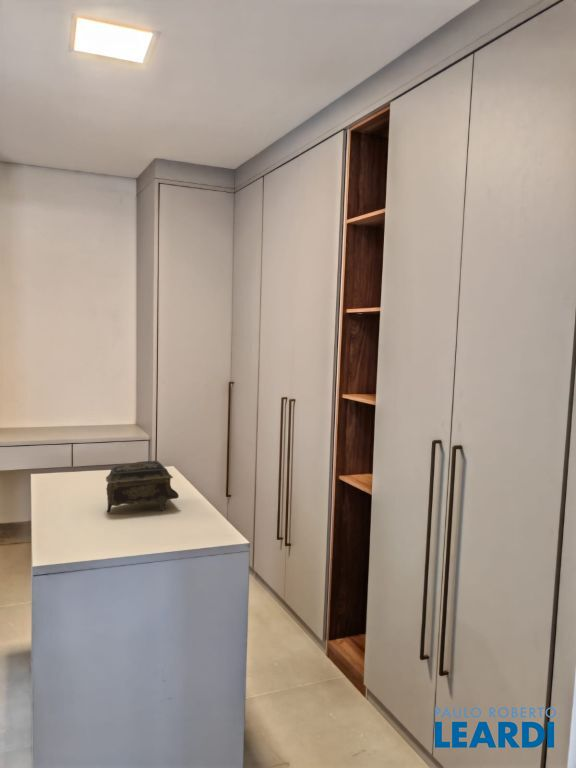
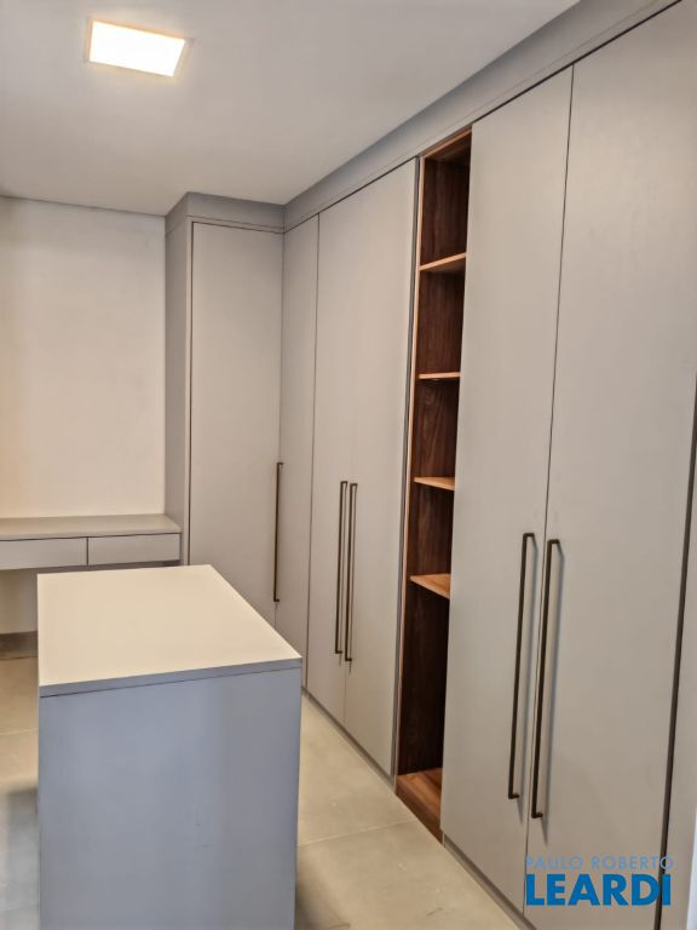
- jewelry box [105,460,180,514]
